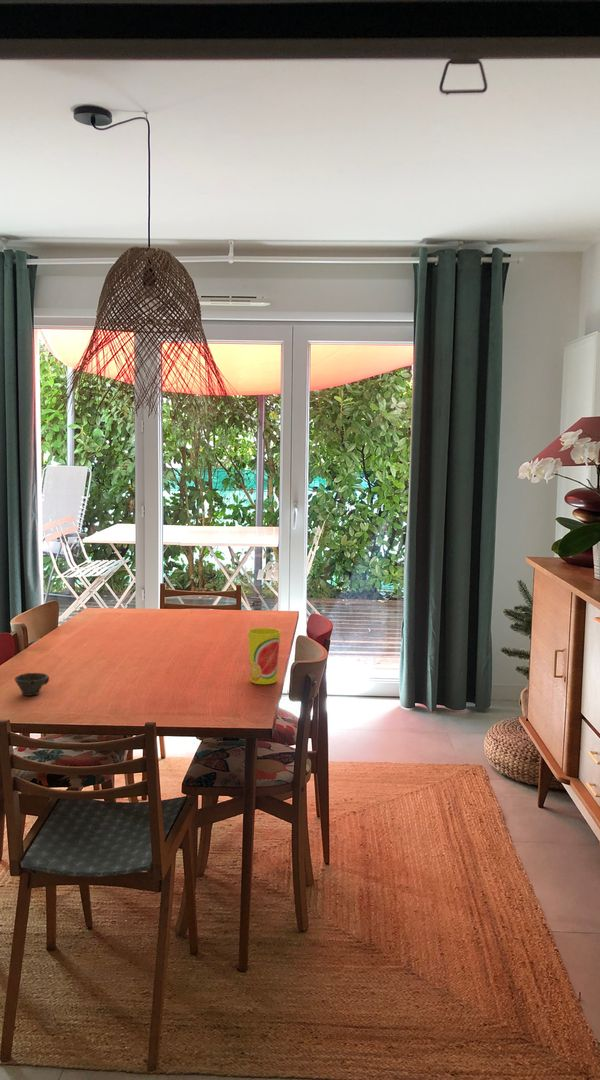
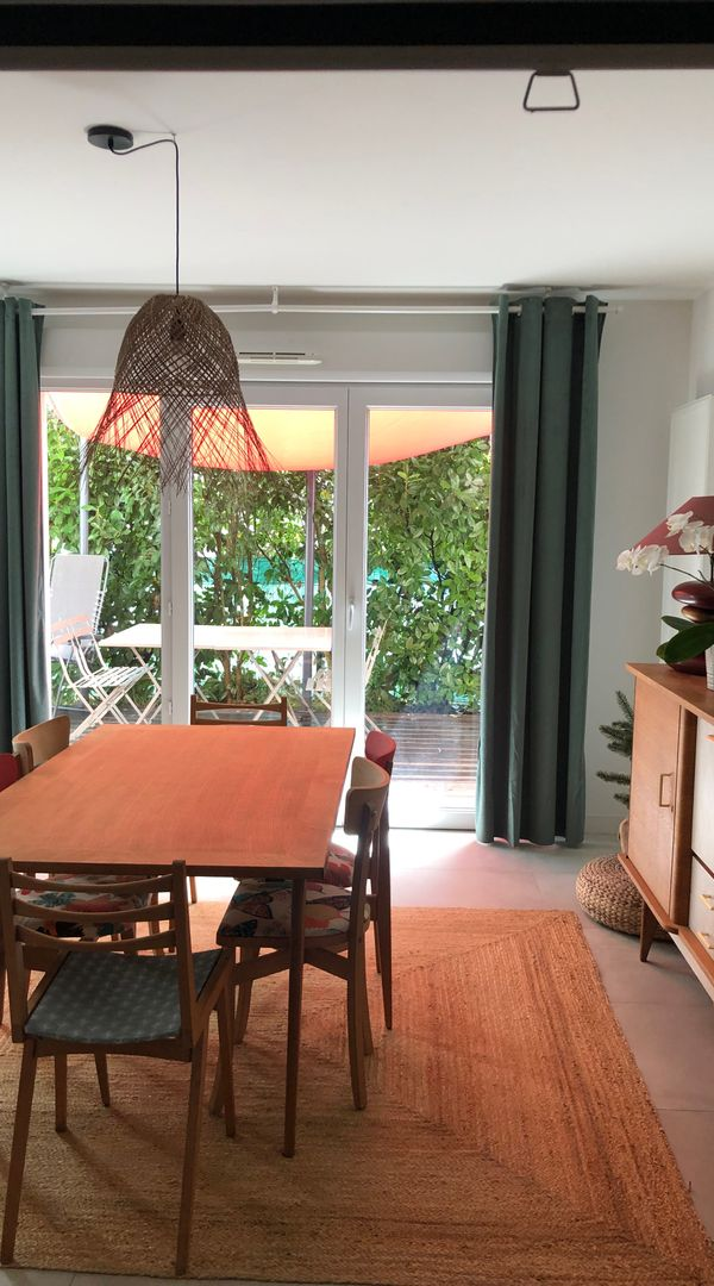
- cup [14,672,50,697]
- cup [247,627,282,685]
